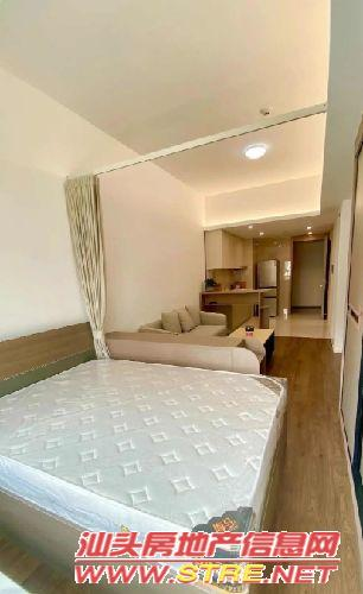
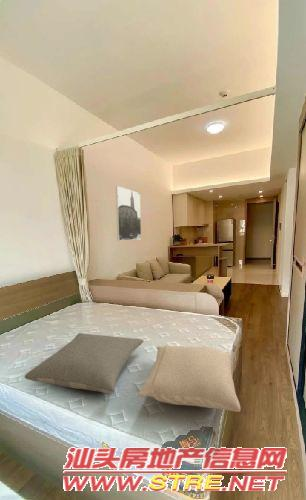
+ pillow [137,345,242,413]
+ pillow [24,332,144,394]
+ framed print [115,185,142,242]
